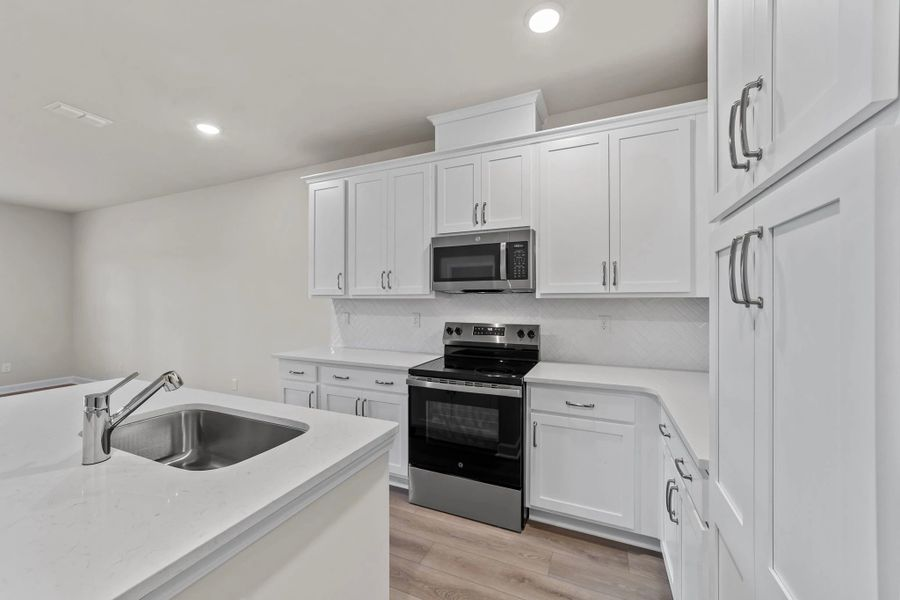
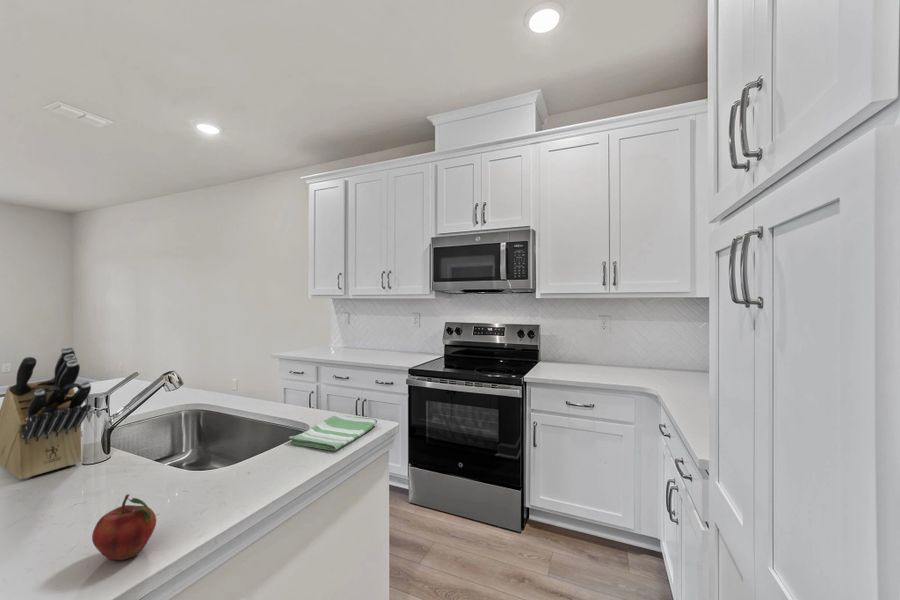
+ knife block [0,345,92,480]
+ fruit [91,493,157,561]
+ dish towel [288,413,379,451]
